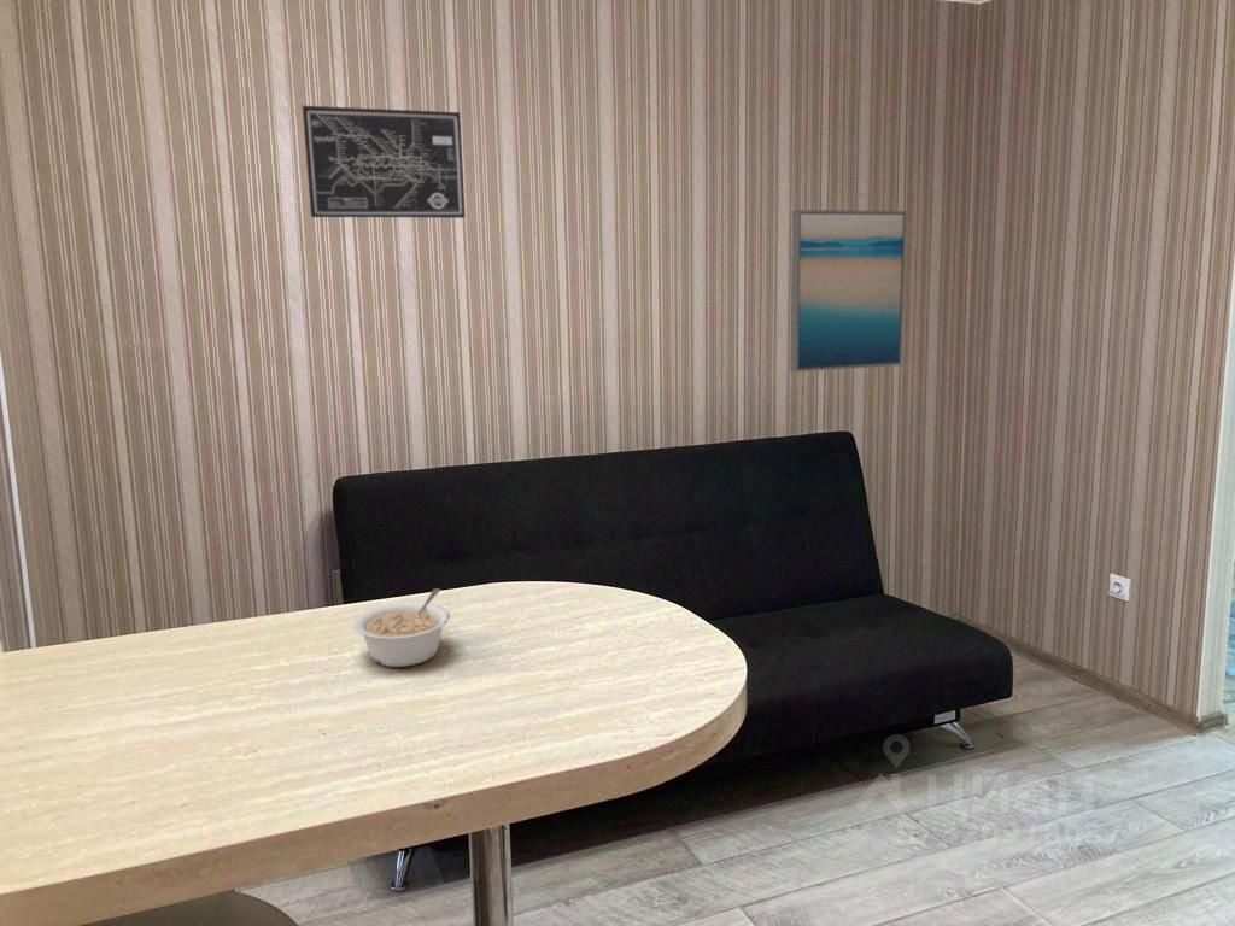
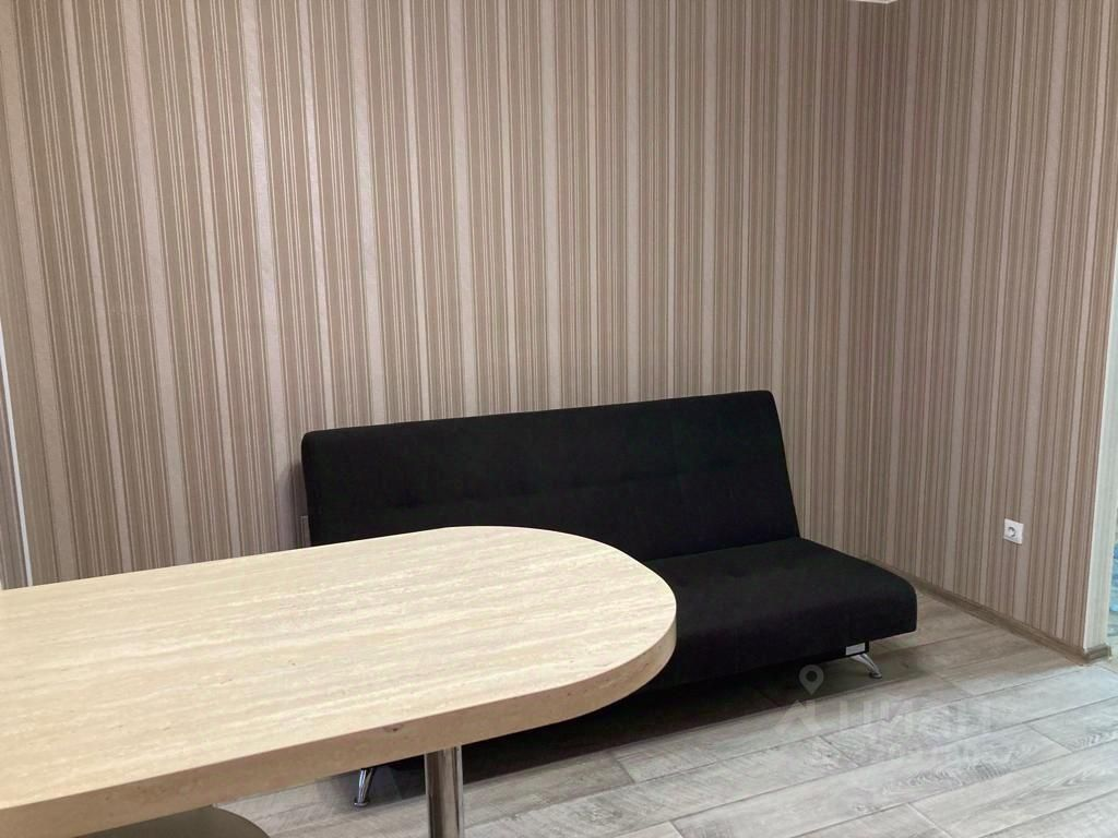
- wall art [302,105,466,219]
- legume [352,587,451,668]
- wall art [789,209,908,373]
